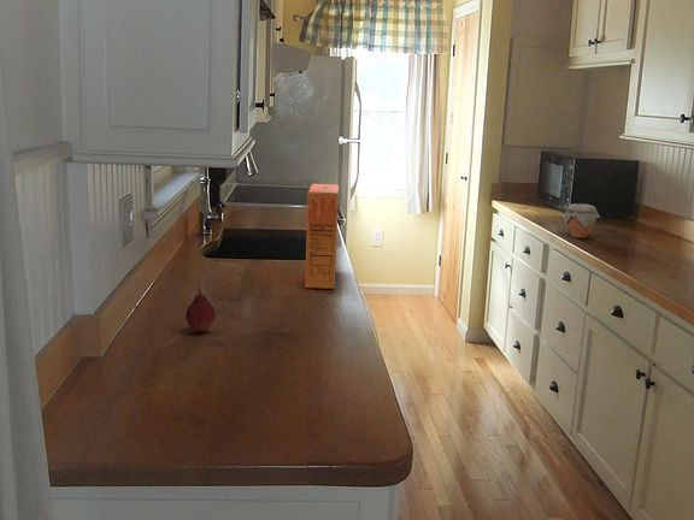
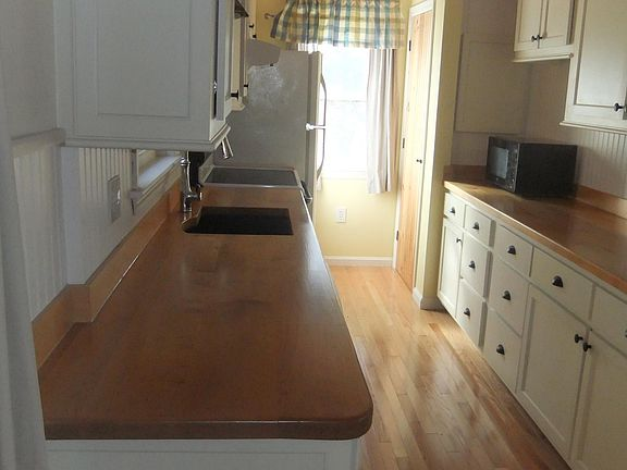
- fruit [184,278,217,333]
- cereal box [304,183,340,290]
- jar [561,202,601,240]
